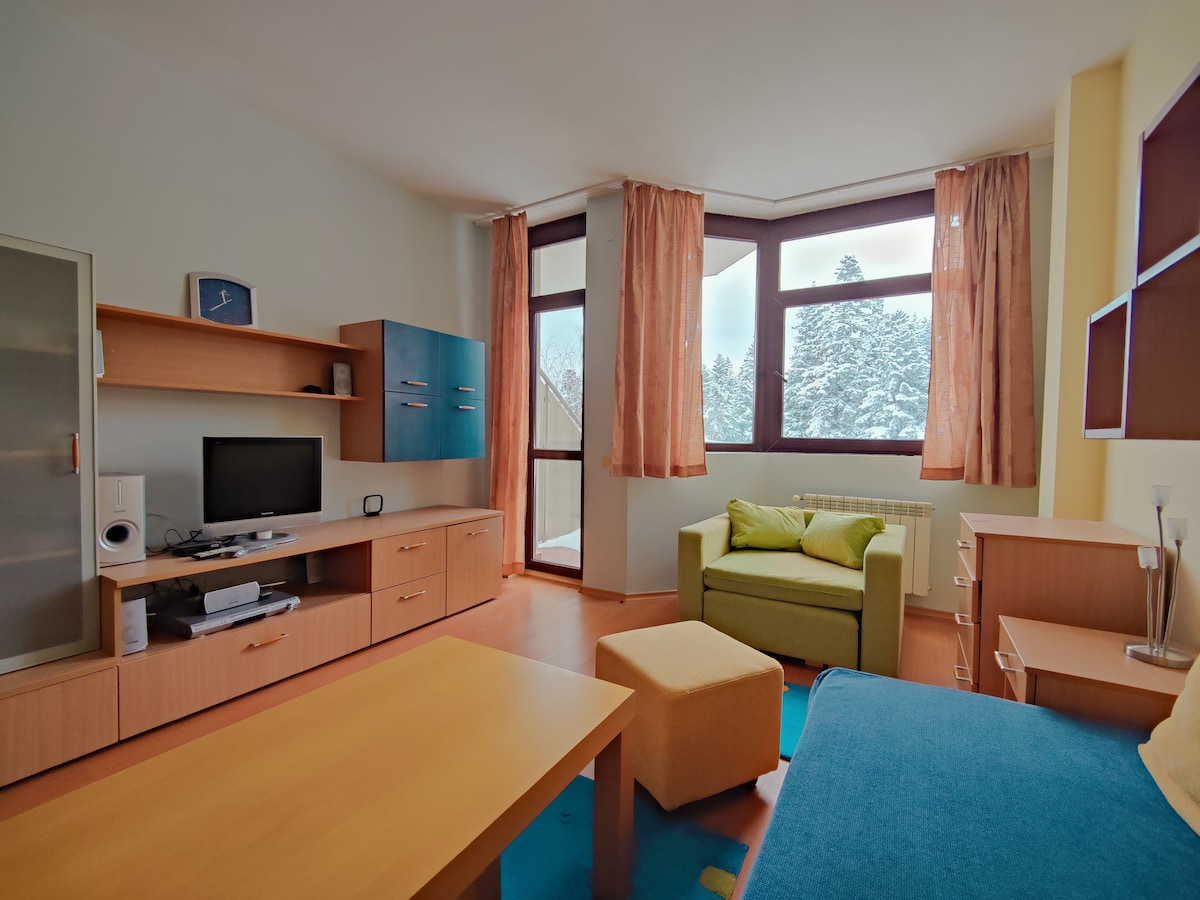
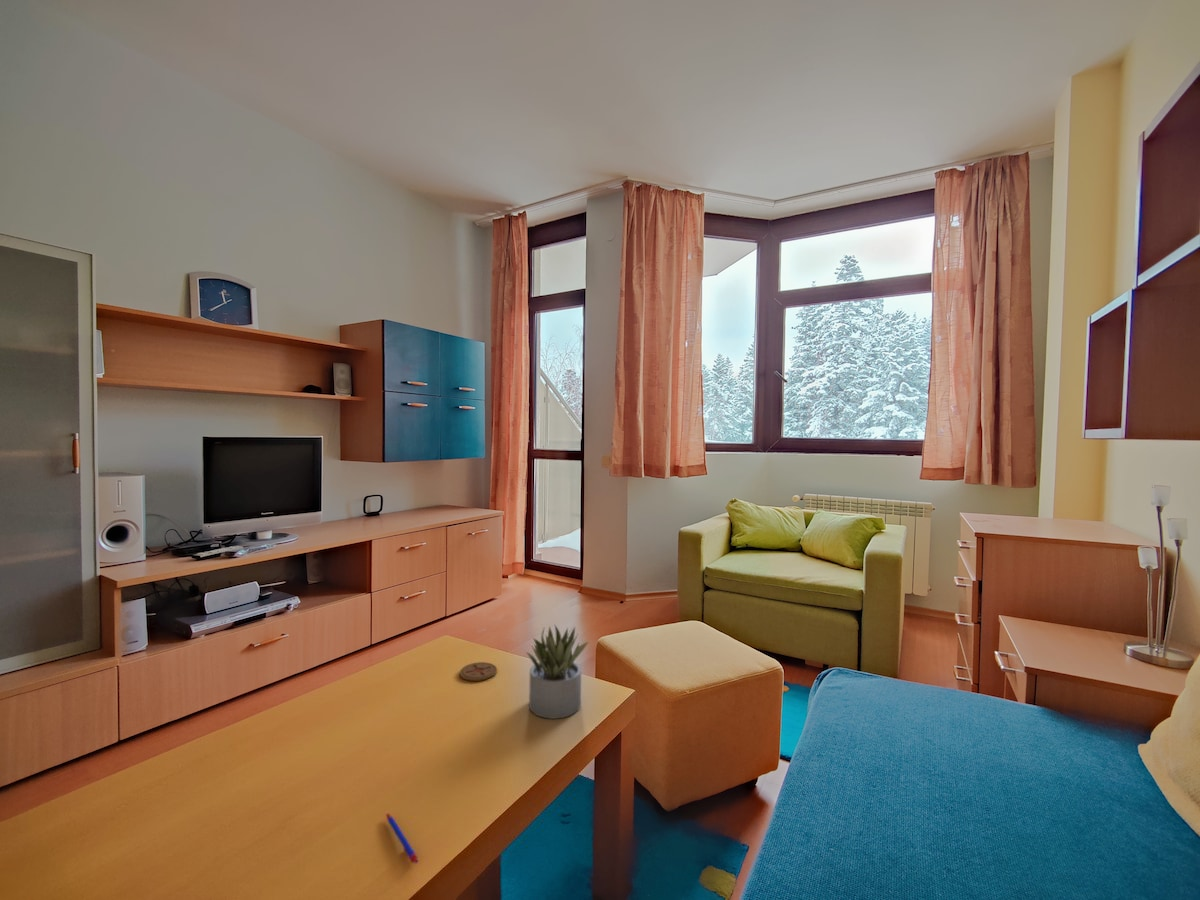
+ pen [385,812,419,864]
+ coaster [459,661,498,682]
+ succulent plant [525,624,589,720]
